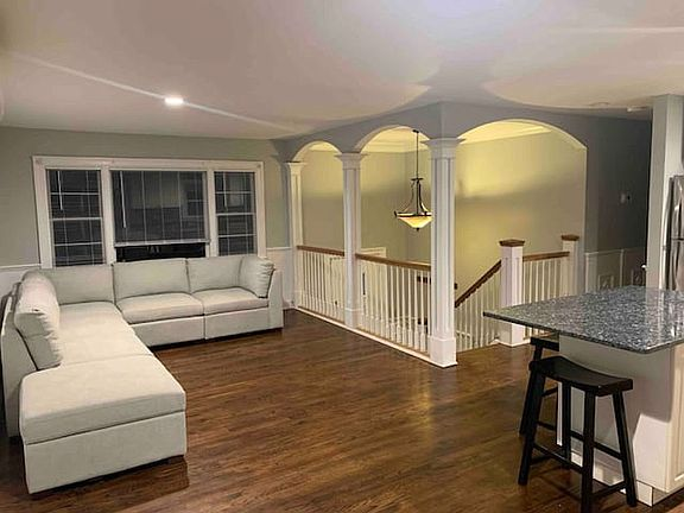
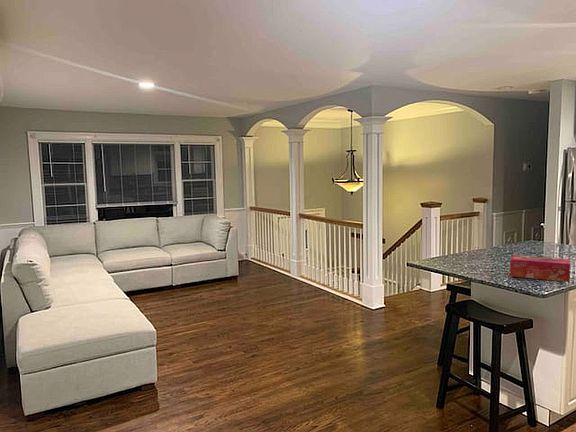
+ tissue box [509,254,571,283]
